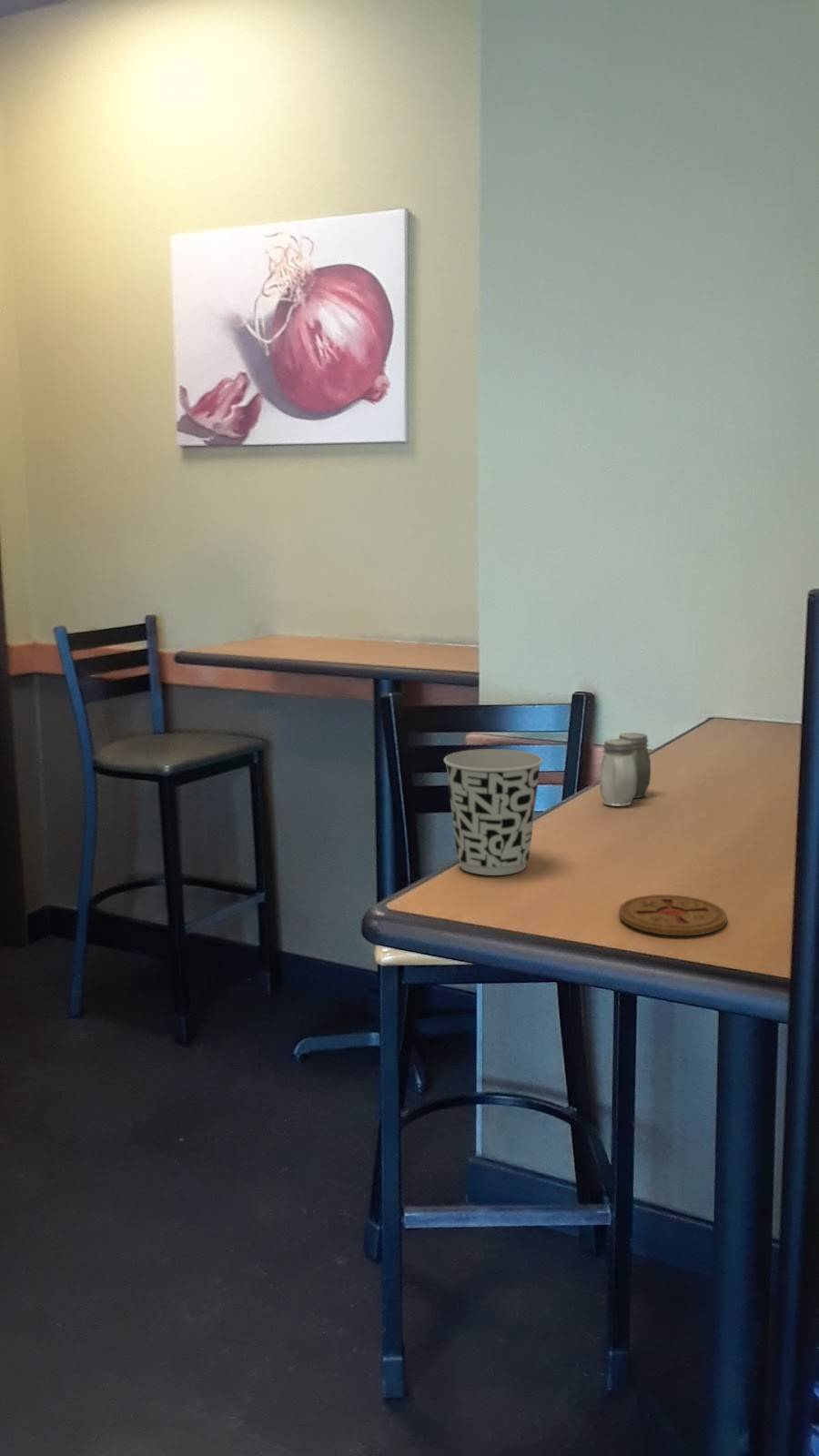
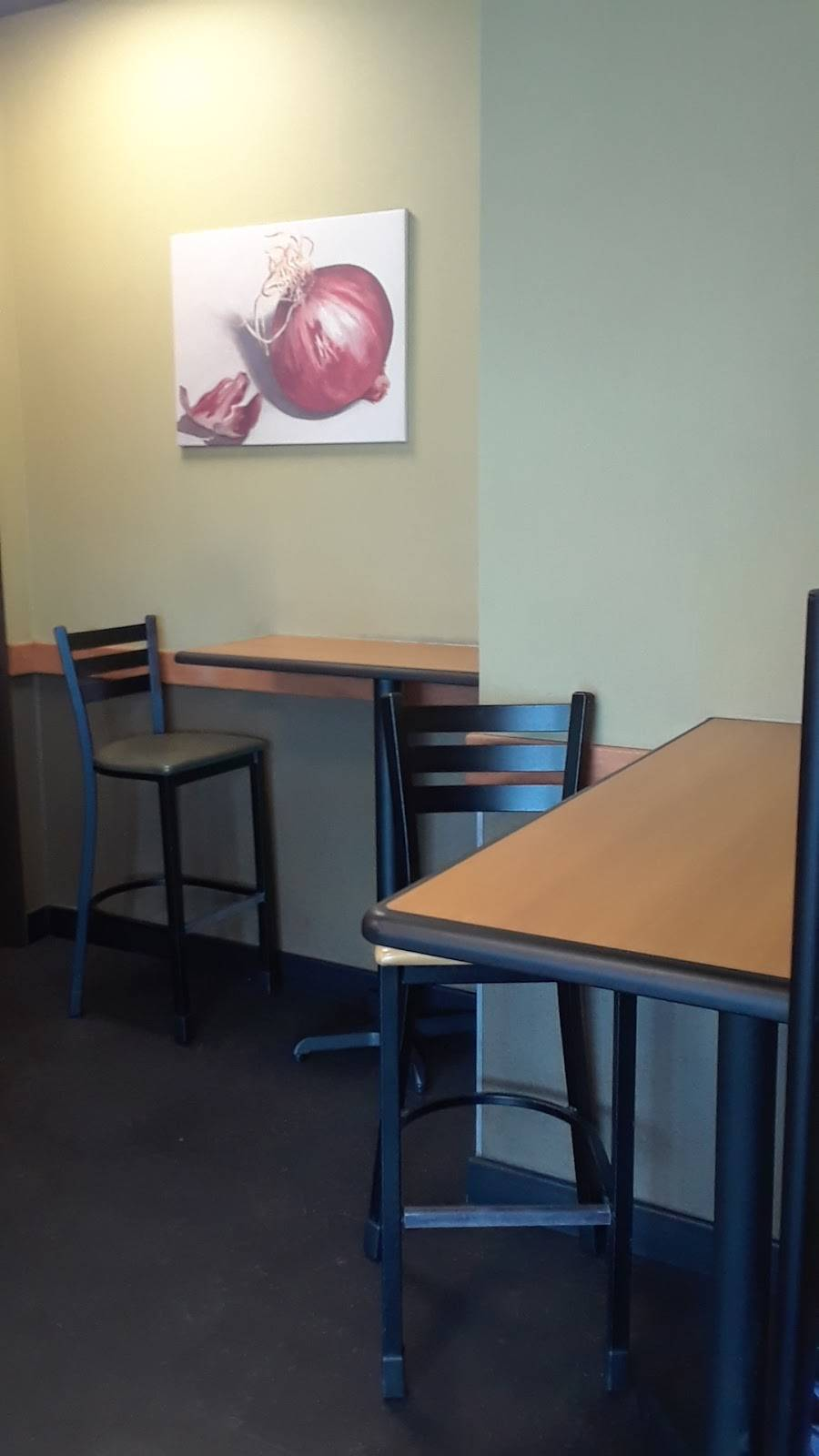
- salt and pepper shaker [599,732,652,807]
- cup [443,748,543,876]
- coaster [618,894,728,936]
